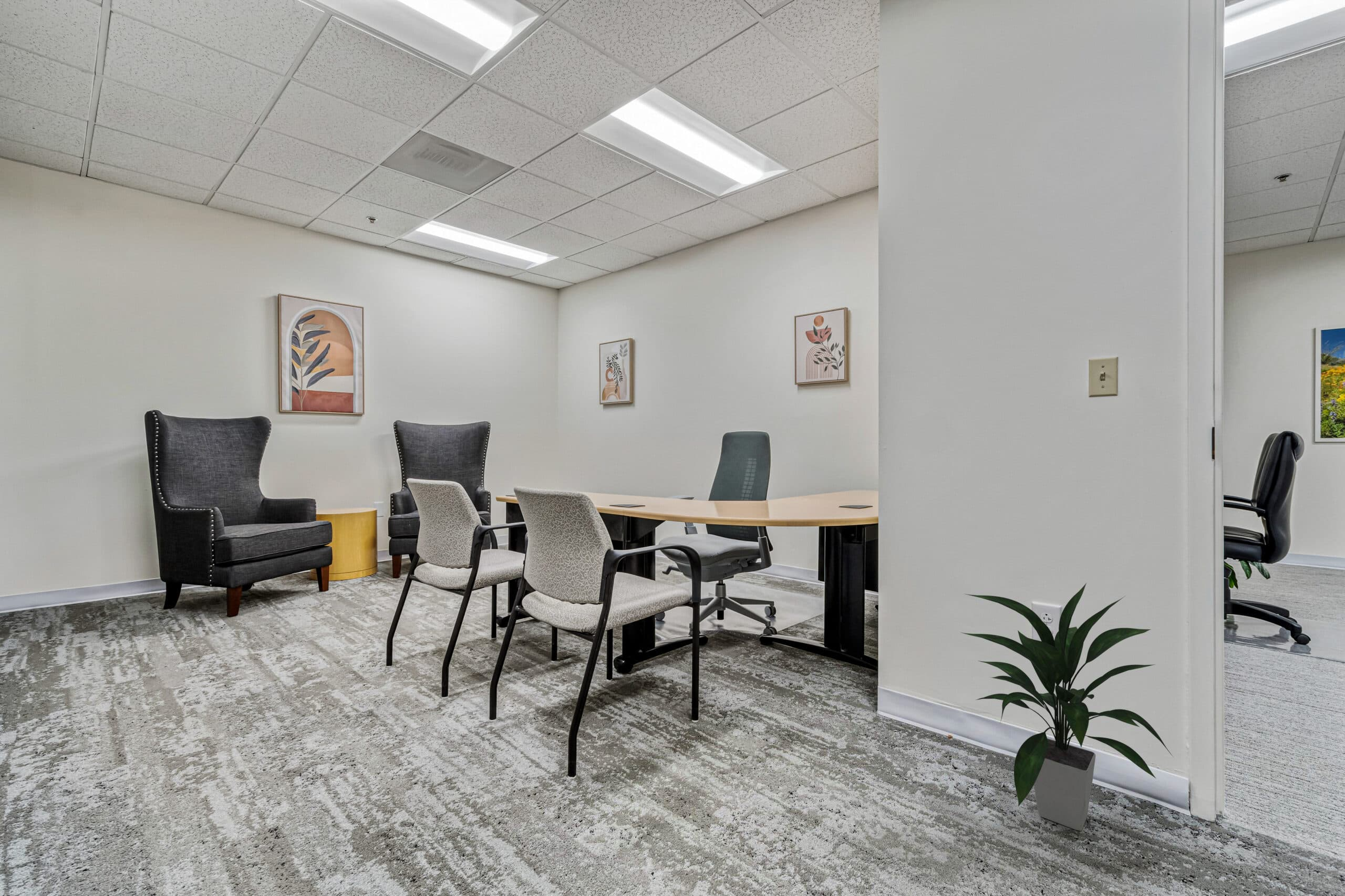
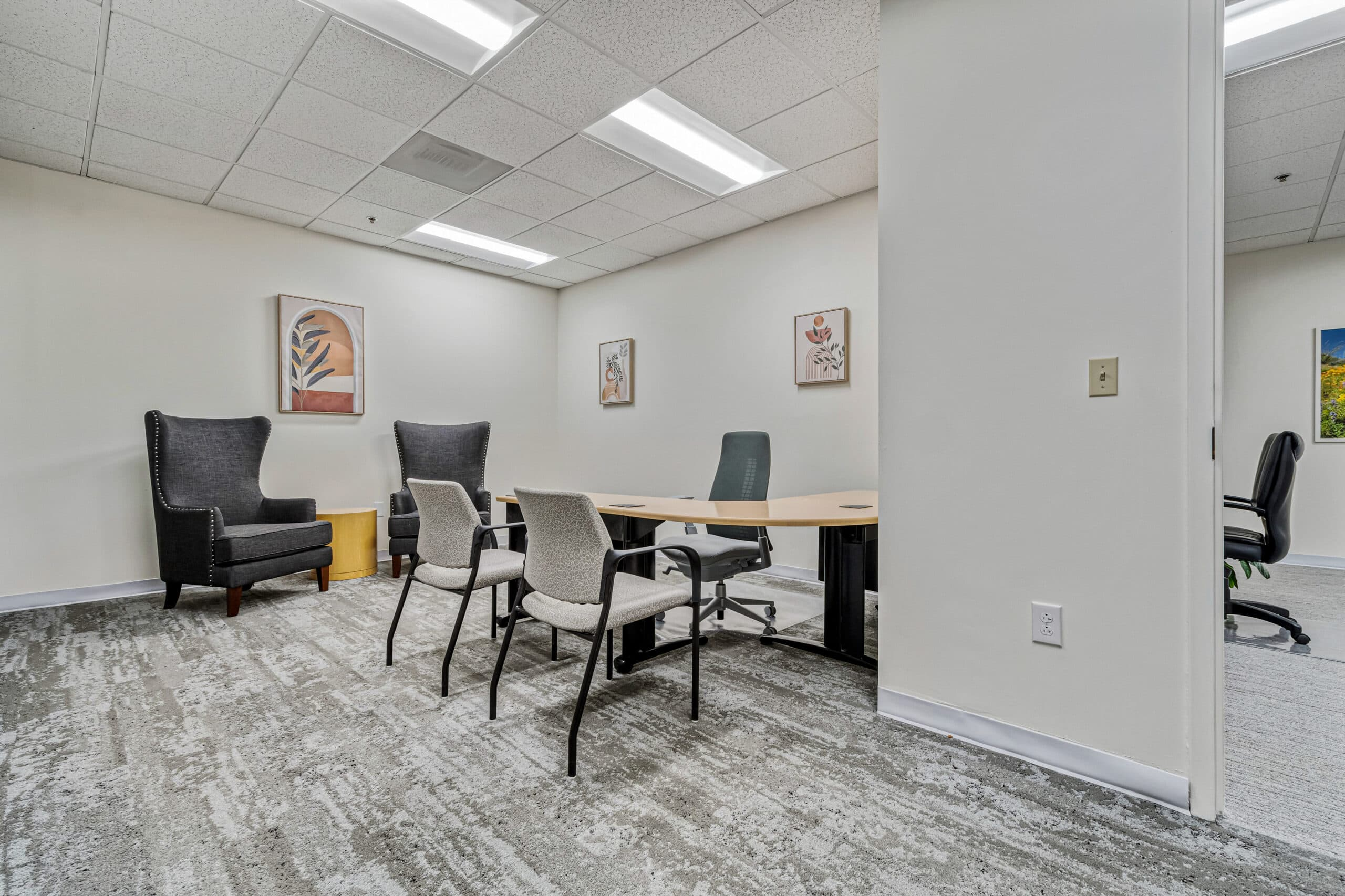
- indoor plant [960,582,1174,831]
